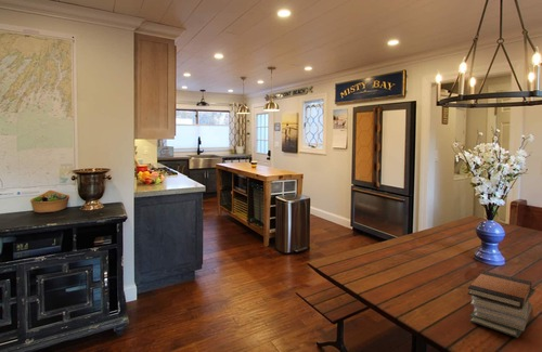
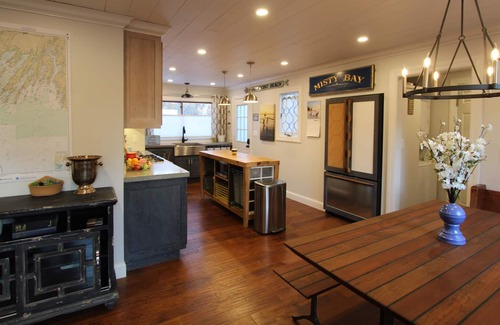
- book stack [466,270,537,339]
